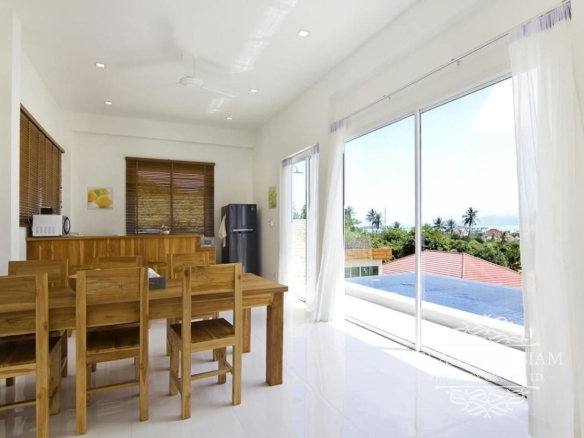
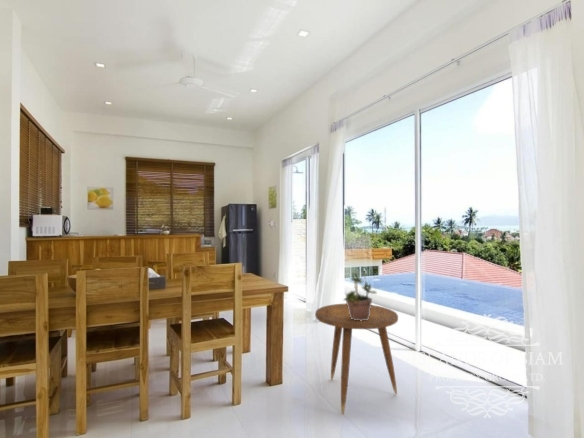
+ potted plant [342,272,378,321]
+ side table [314,303,399,416]
